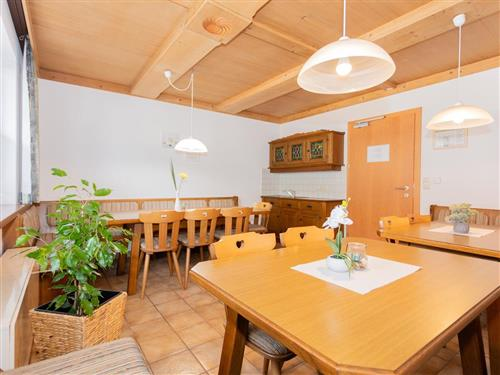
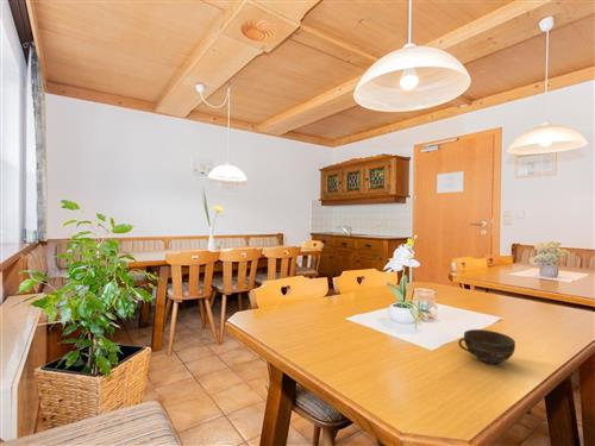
+ cup [457,328,516,365]
